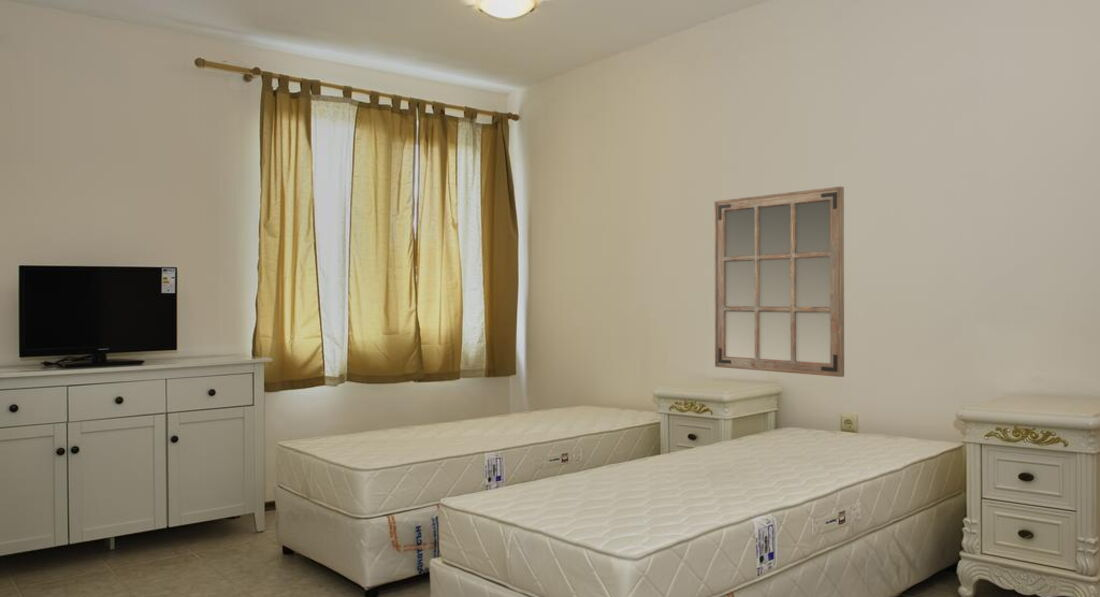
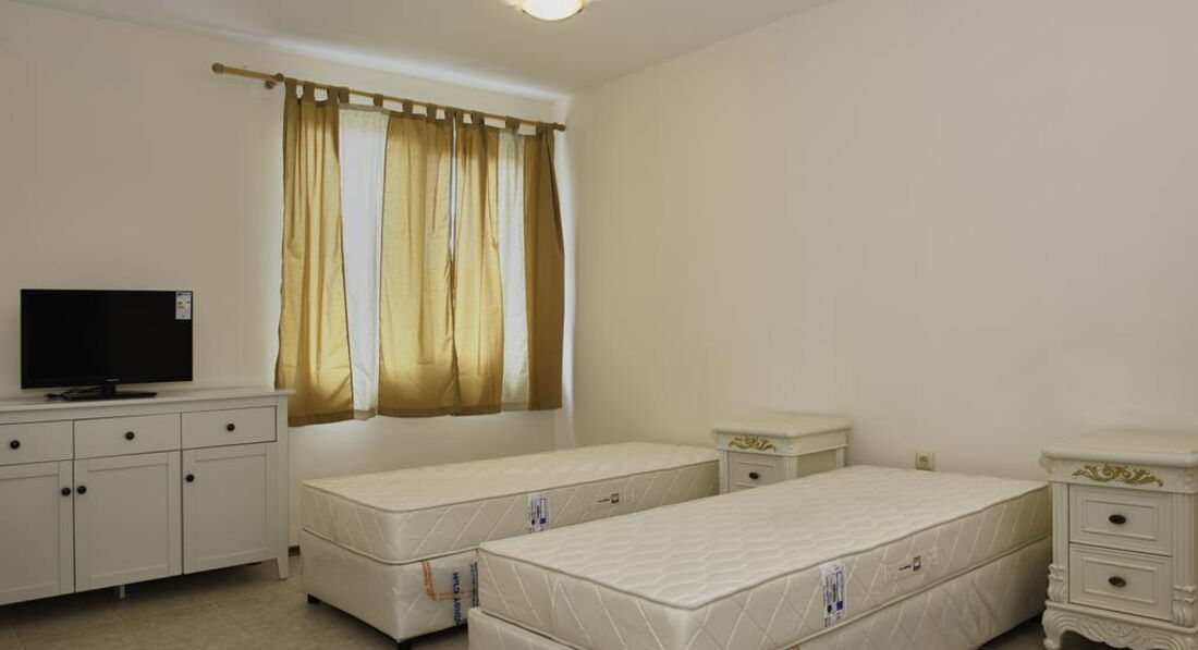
- mirror [714,185,845,378]
